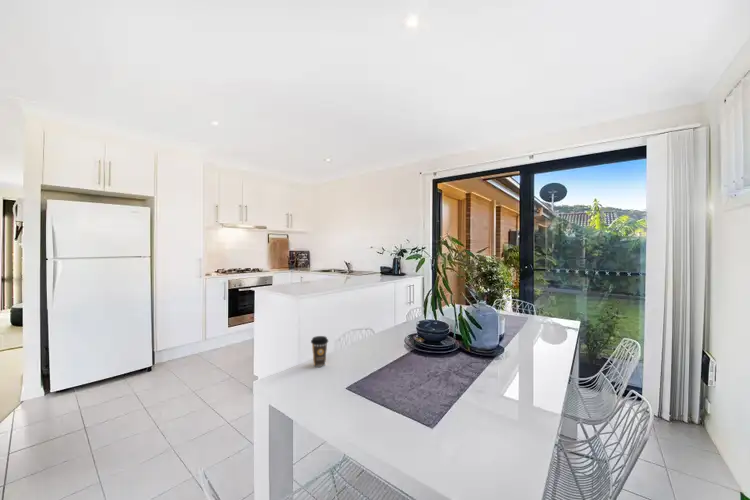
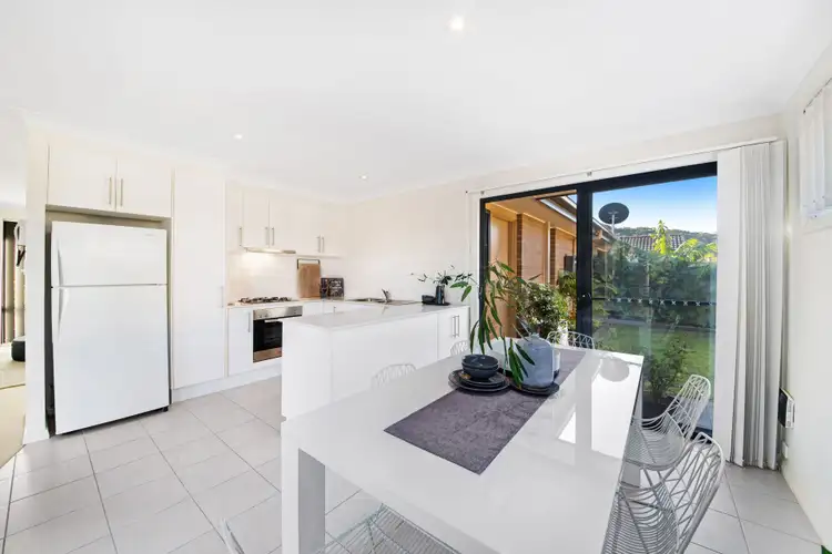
- coffee cup [310,335,329,368]
